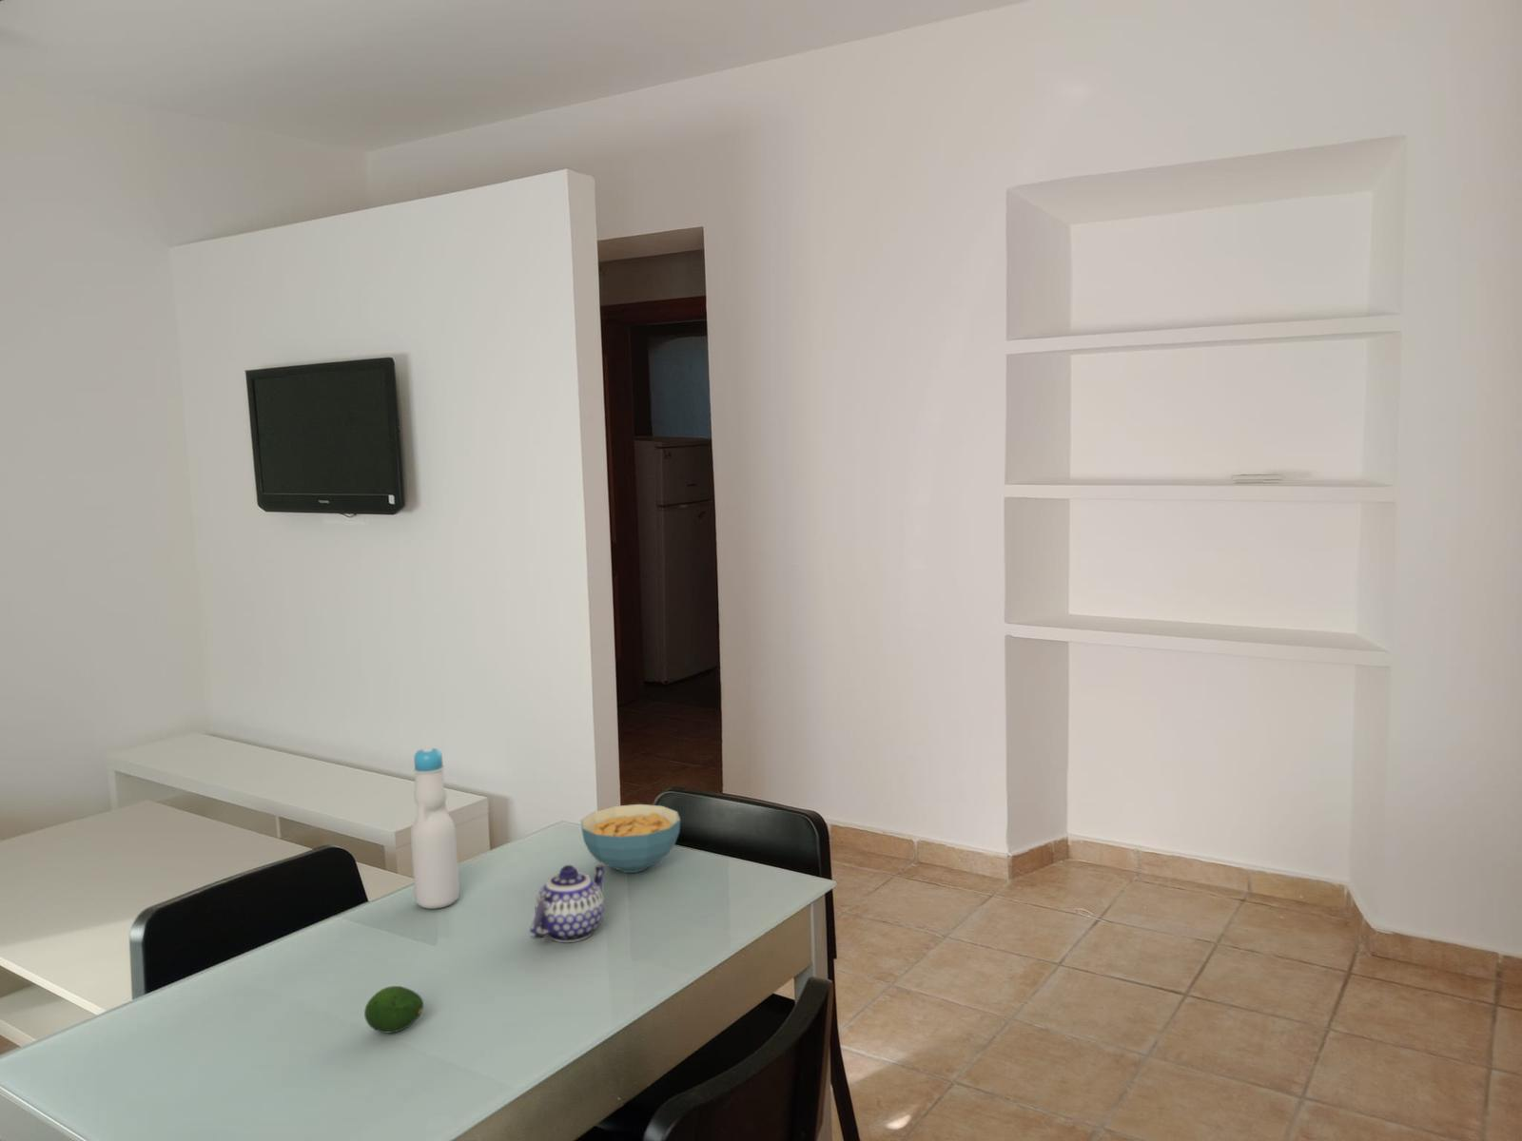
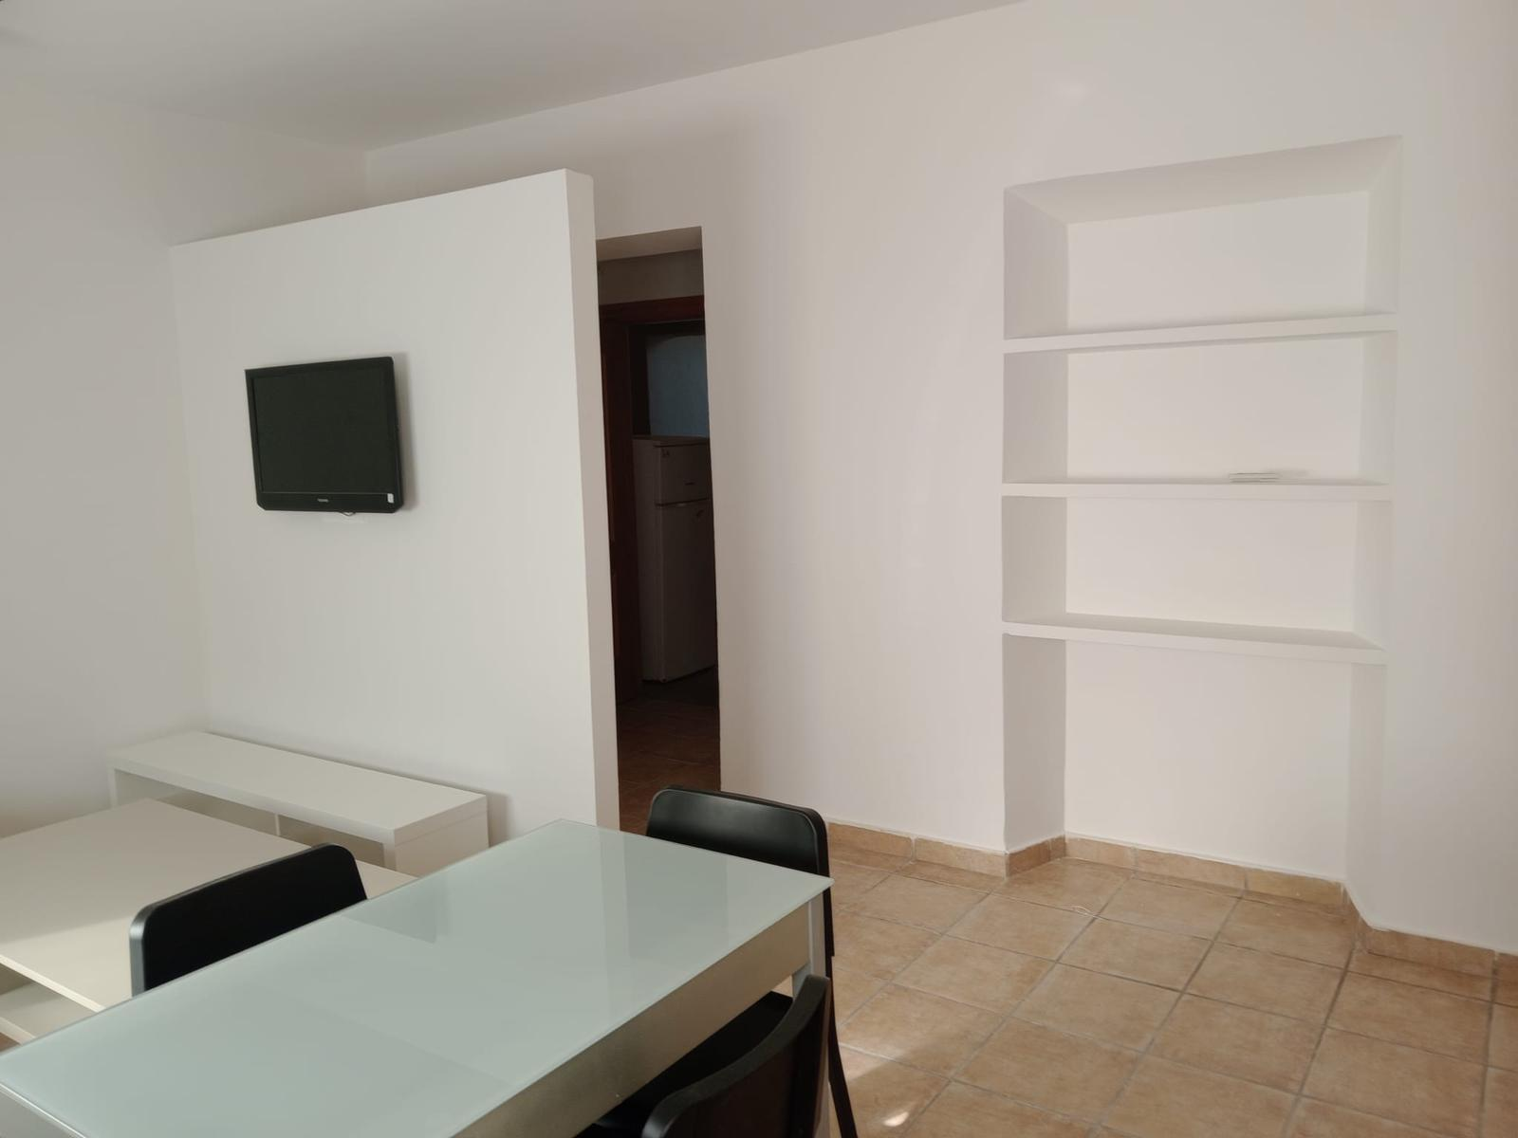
- teapot [529,863,606,943]
- bottle [410,747,460,910]
- cereal bowl [580,803,681,874]
- fruit [363,985,424,1033]
